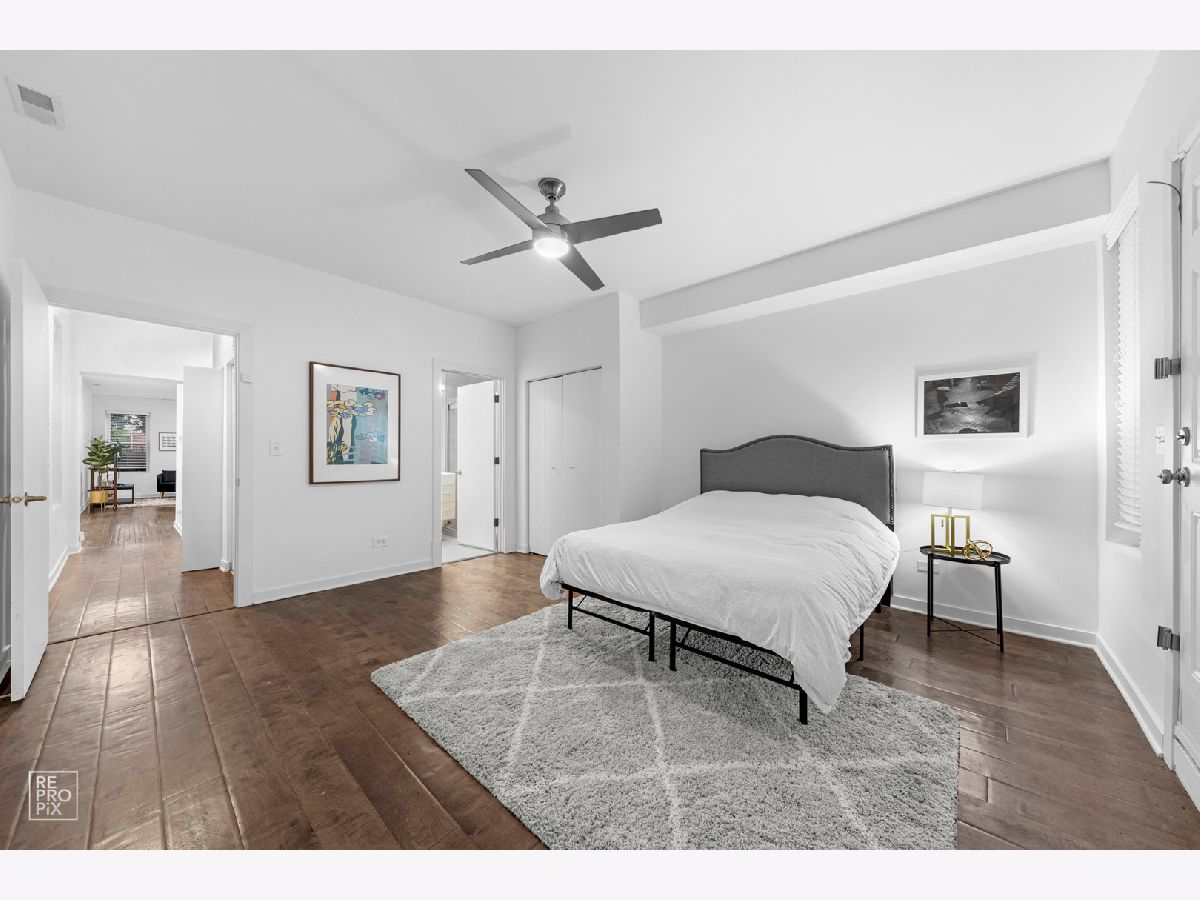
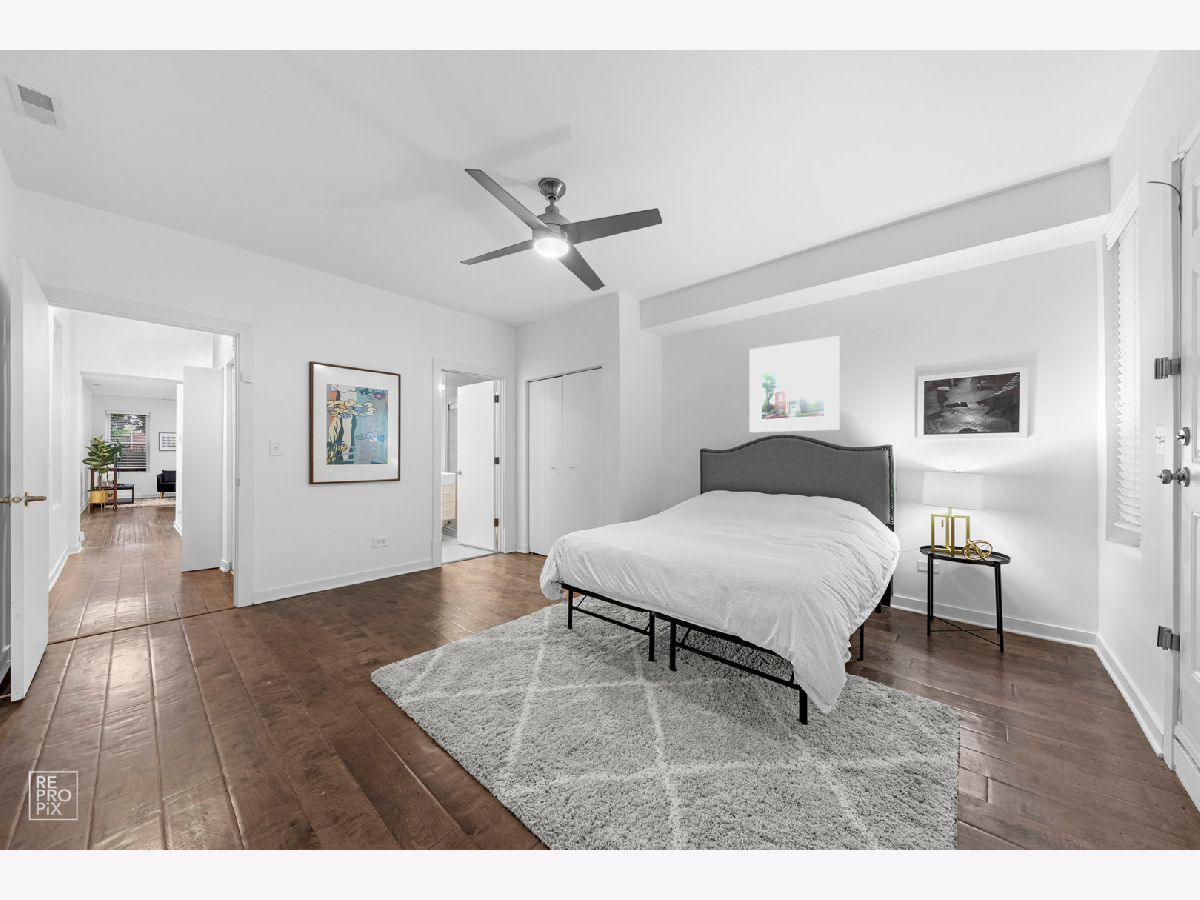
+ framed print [748,335,841,433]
